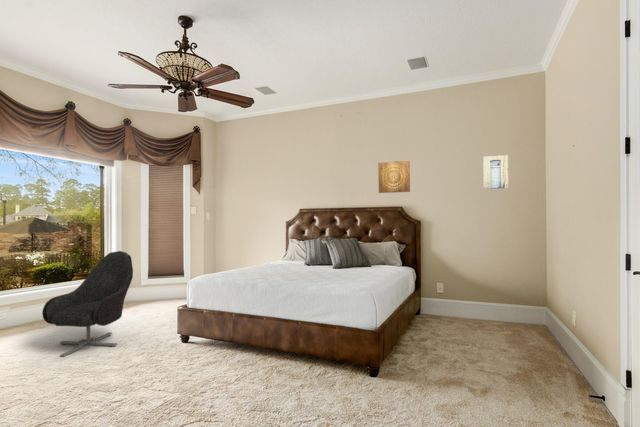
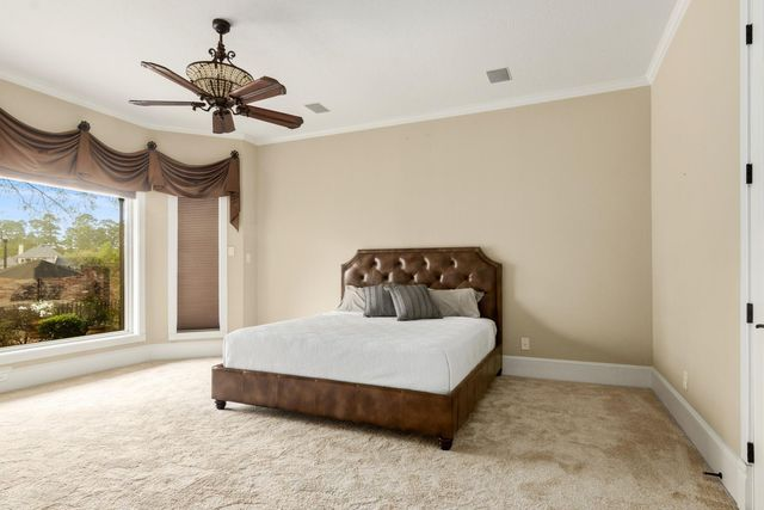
- armchair [41,250,134,358]
- wall art [482,154,509,190]
- wall art [377,160,411,194]
